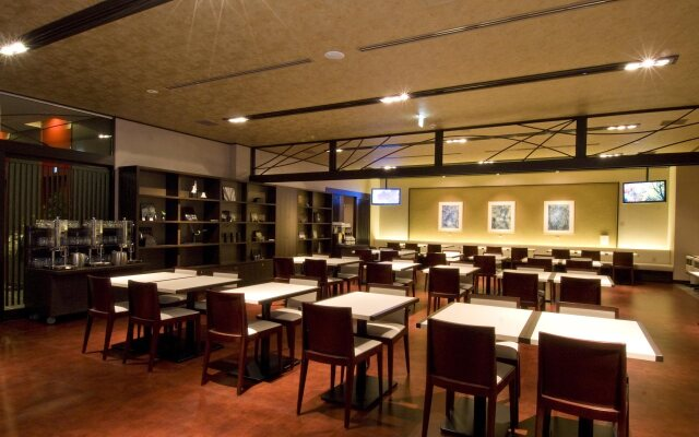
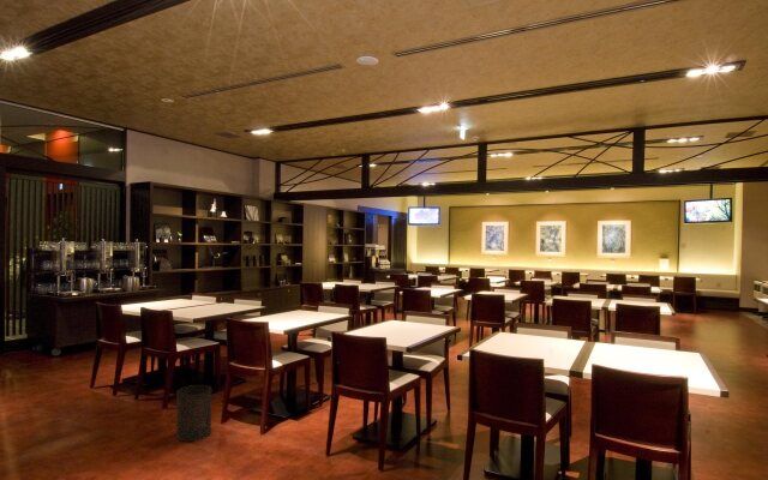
+ trash can [175,384,212,443]
